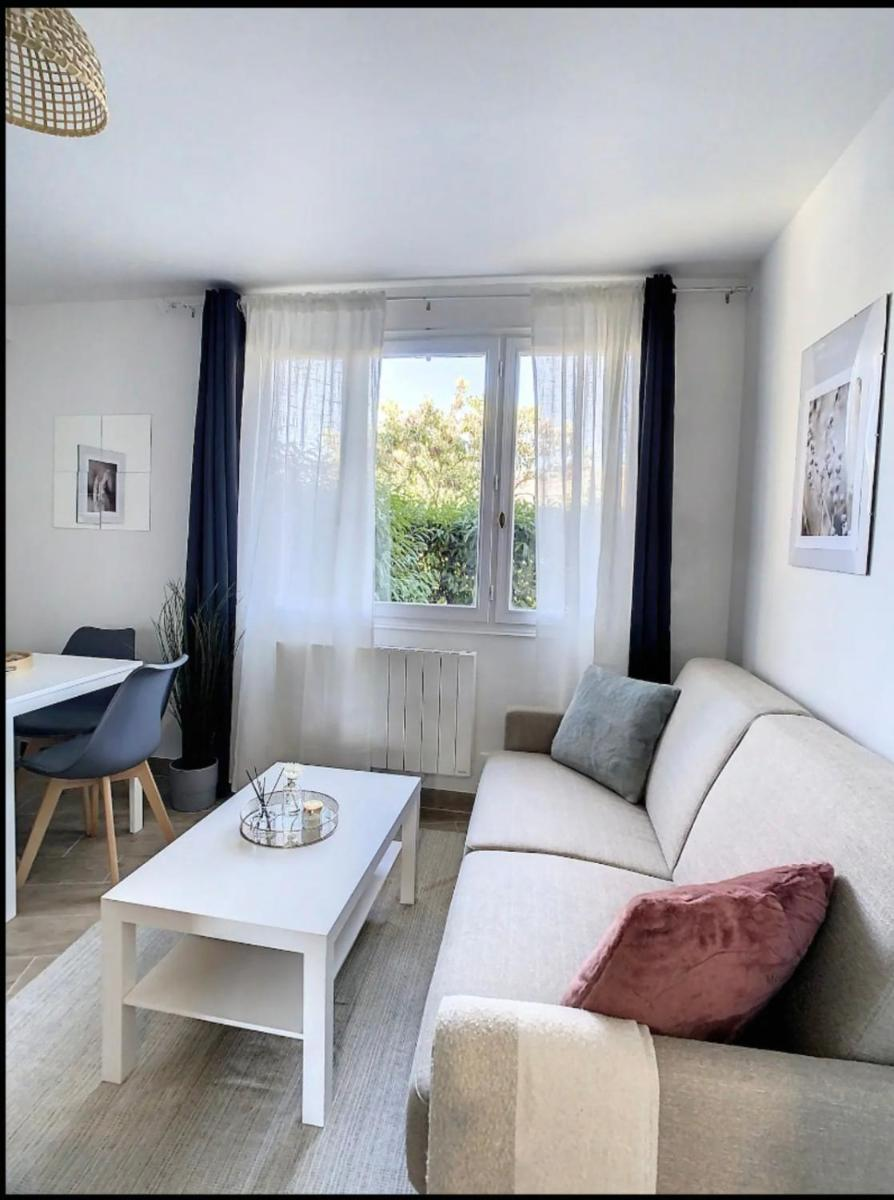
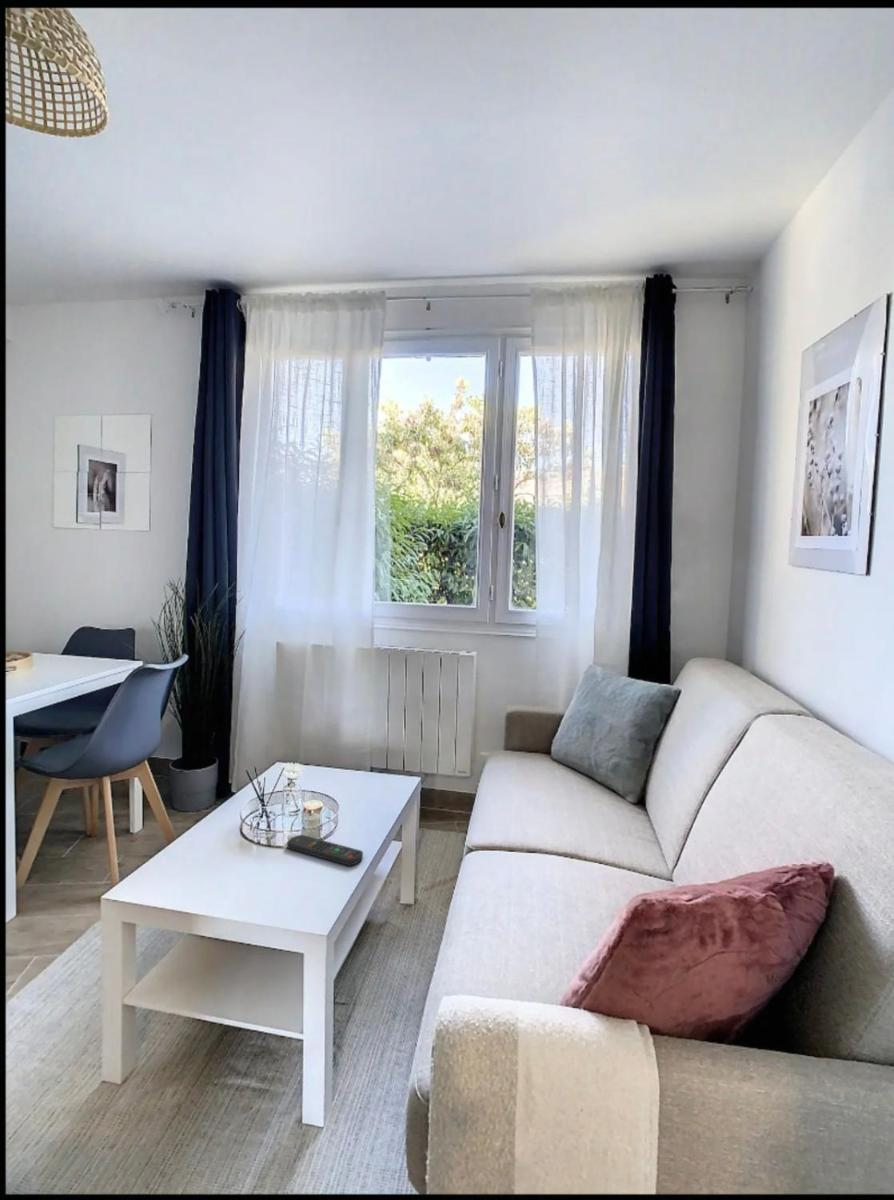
+ remote control [286,834,364,867]
